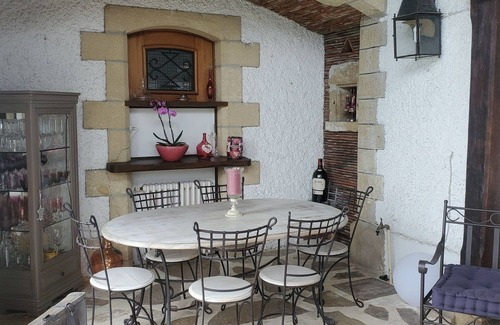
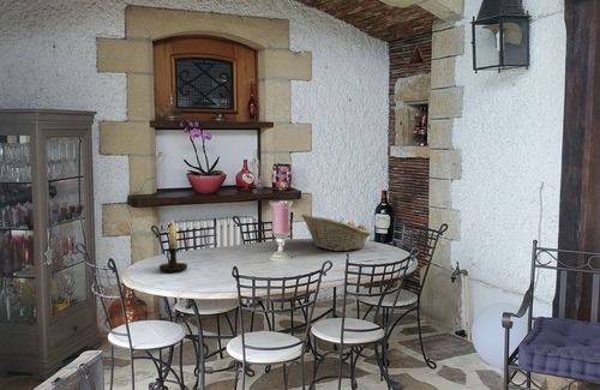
+ fruit basket [300,212,372,252]
+ candle holder [158,217,188,274]
